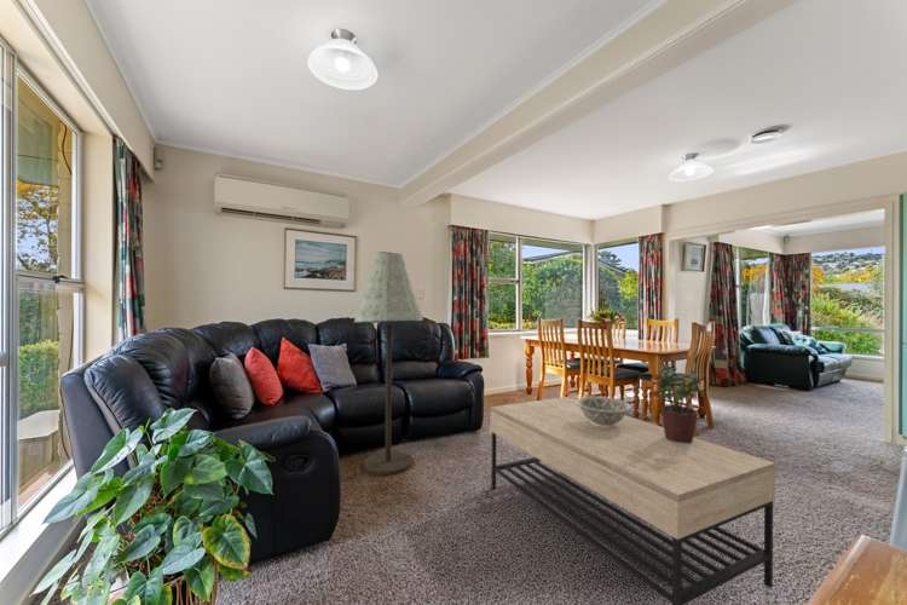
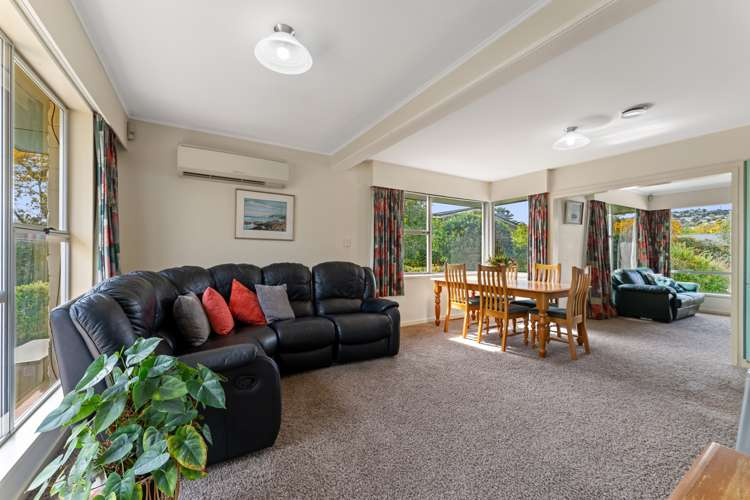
- coffee table [490,396,776,605]
- potted plant [654,362,707,443]
- decorative bowl [576,396,632,427]
- floor lamp [353,250,424,477]
